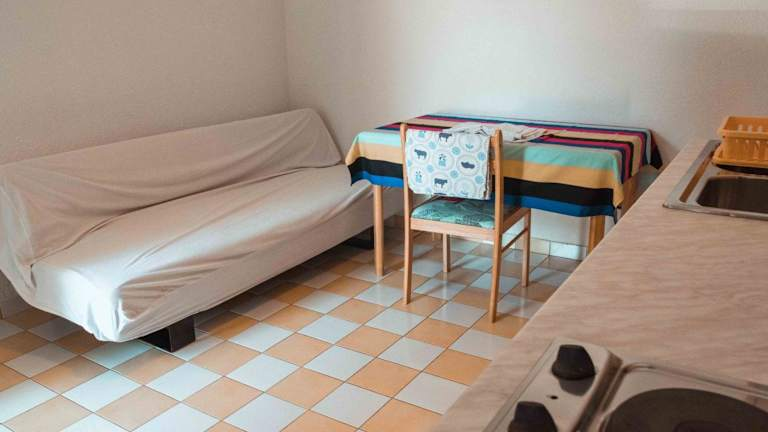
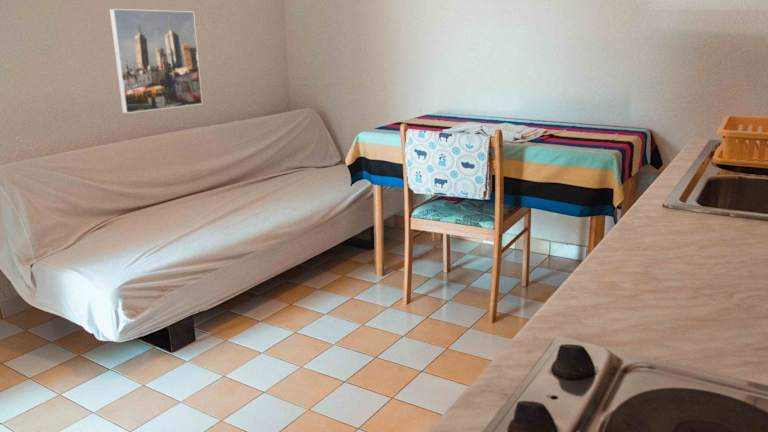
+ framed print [108,8,204,114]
